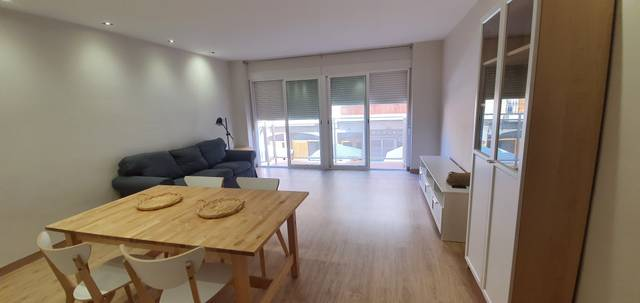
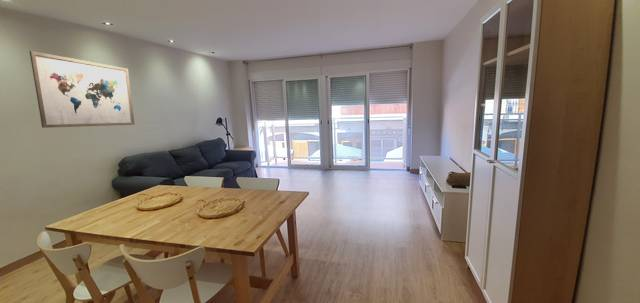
+ wall art [29,50,136,129]
